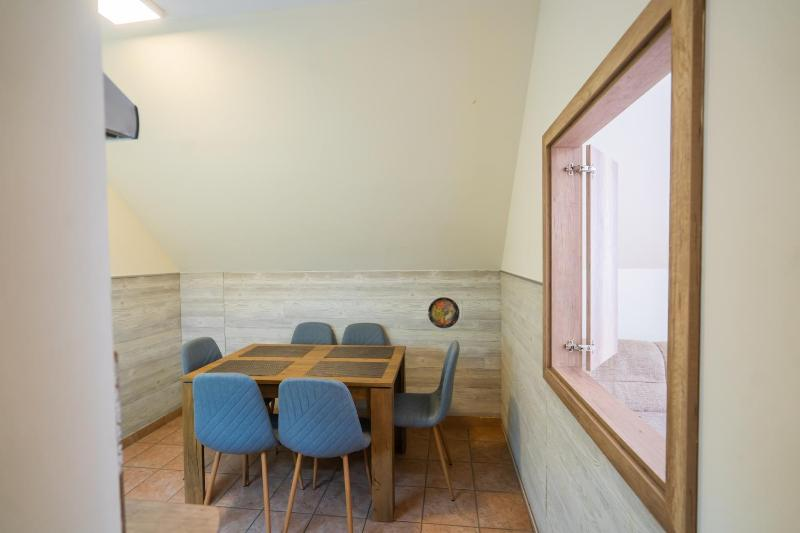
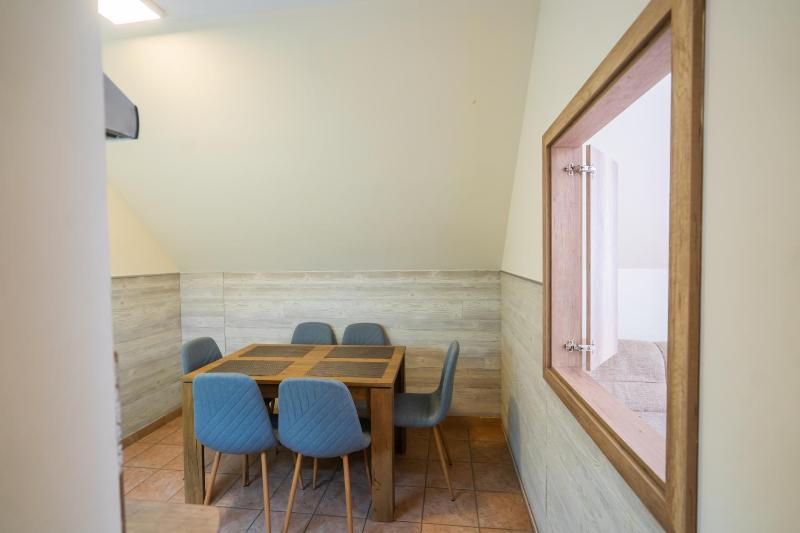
- decorative plate [427,296,460,329]
